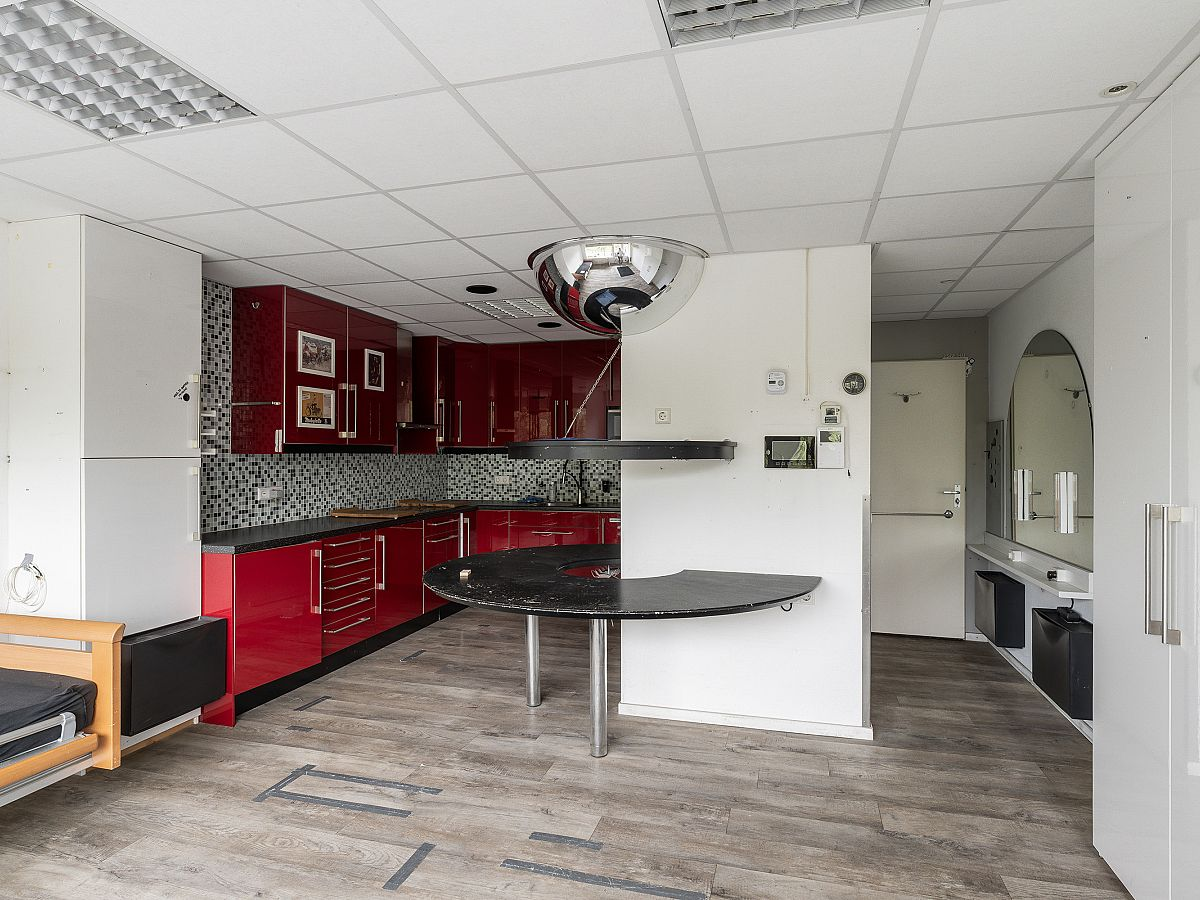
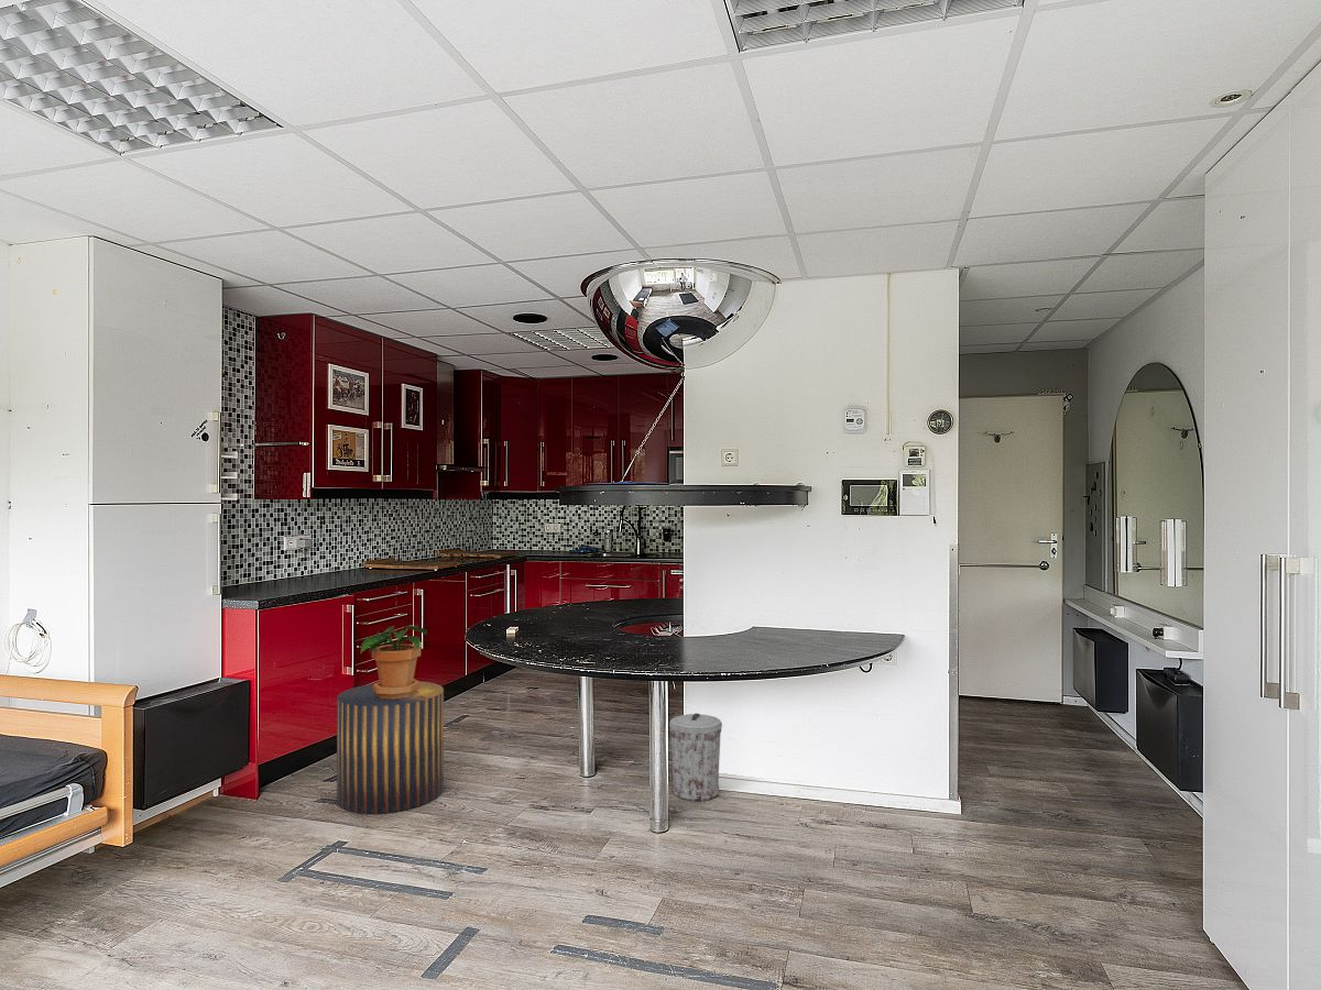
+ stool [336,680,445,815]
+ potted plant [359,625,428,700]
+ trash can [668,712,723,802]
